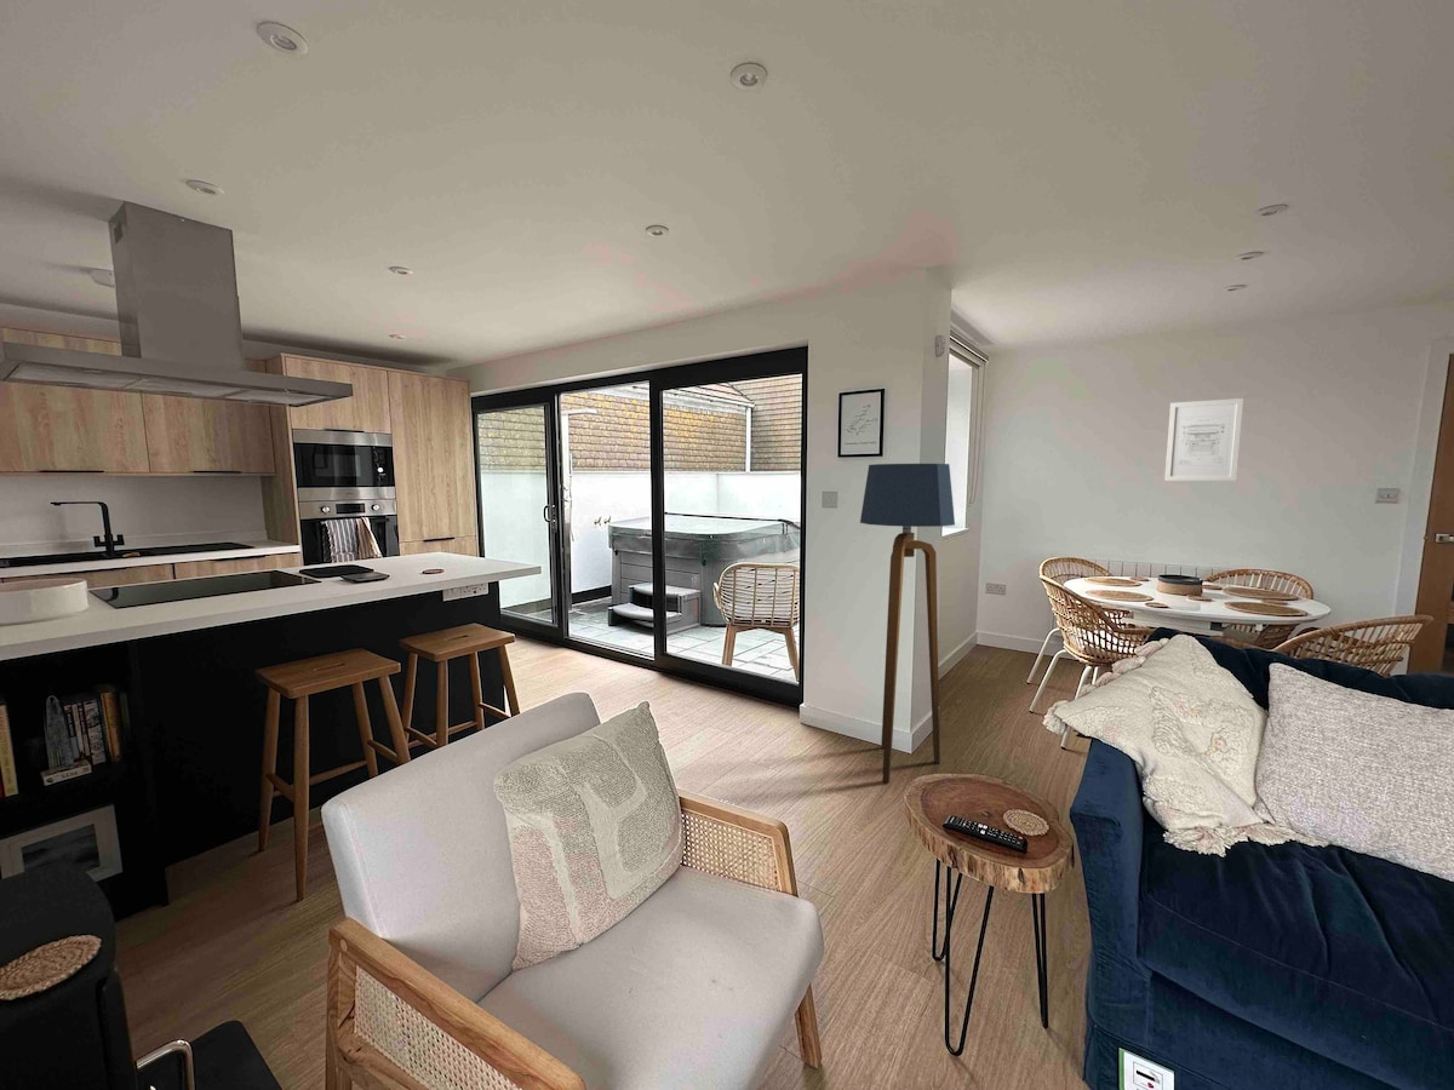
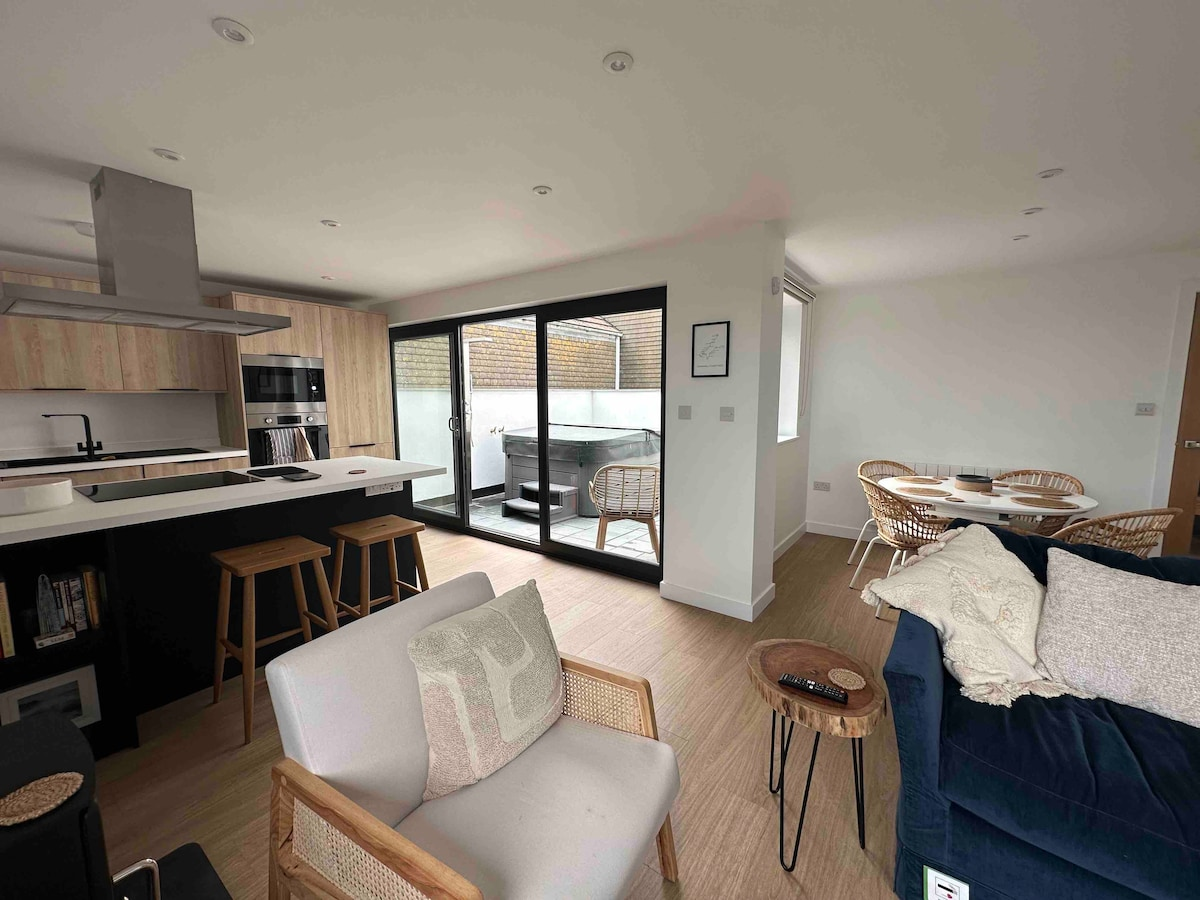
- floor lamp [859,463,956,784]
- wall art [1163,397,1244,482]
